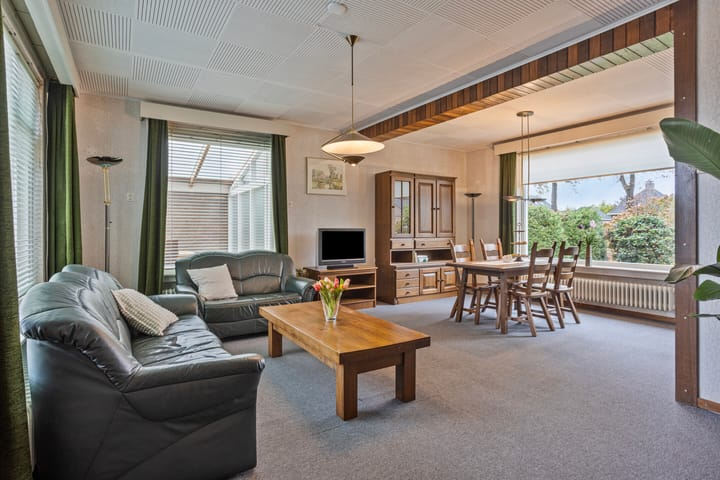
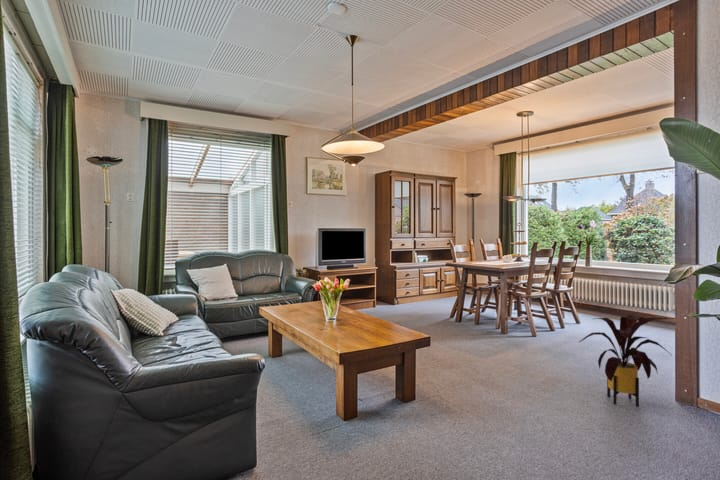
+ house plant [577,314,671,408]
